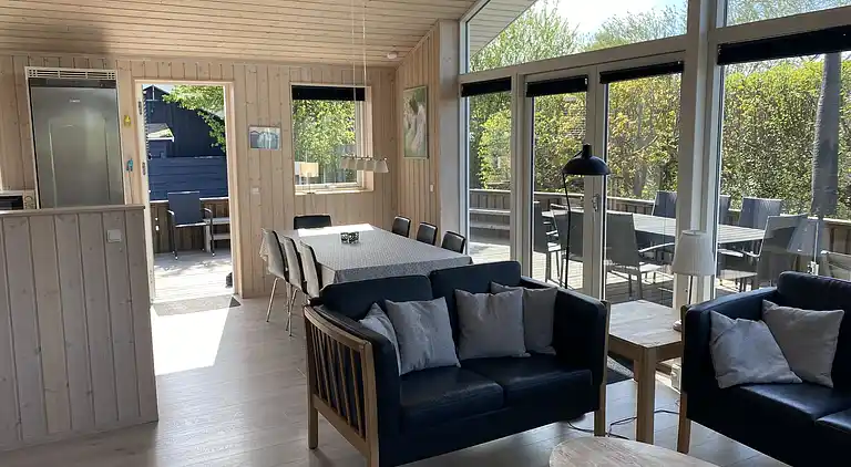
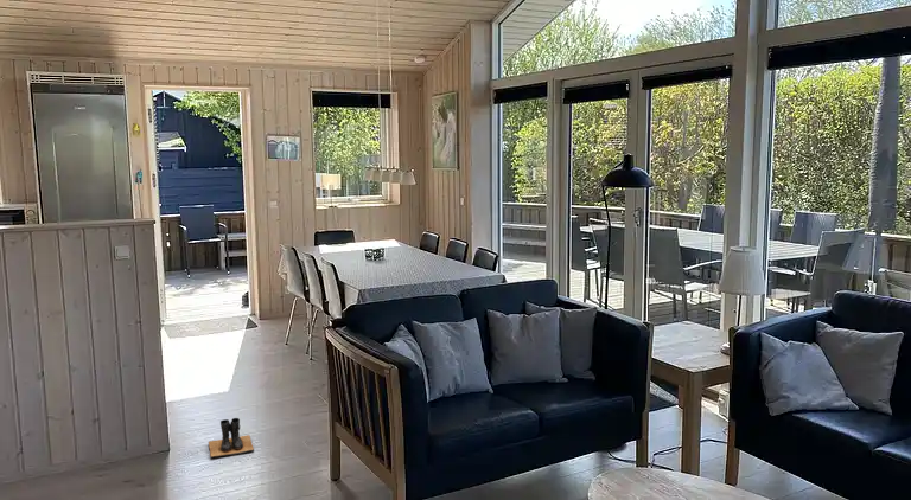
+ boots [208,417,255,459]
